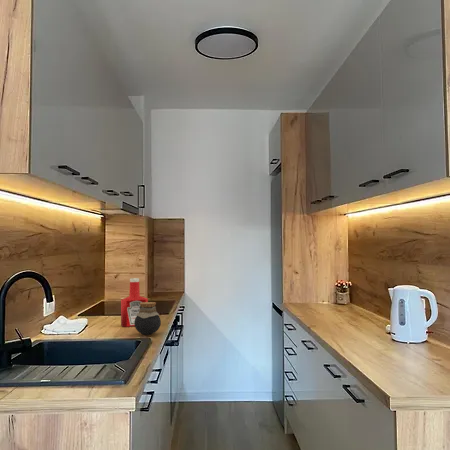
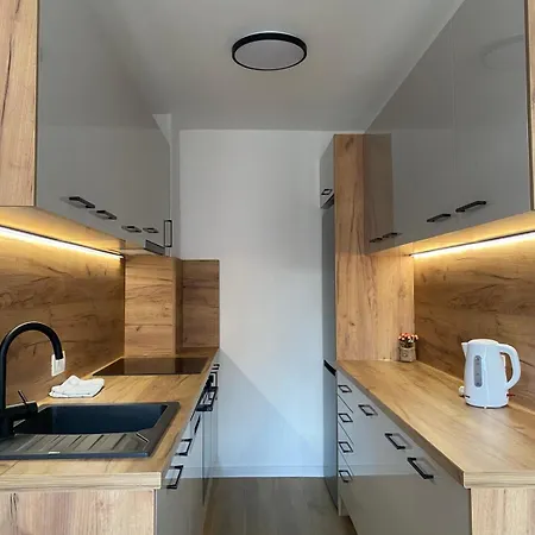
- soap bottle [120,277,149,328]
- jar [134,301,162,336]
